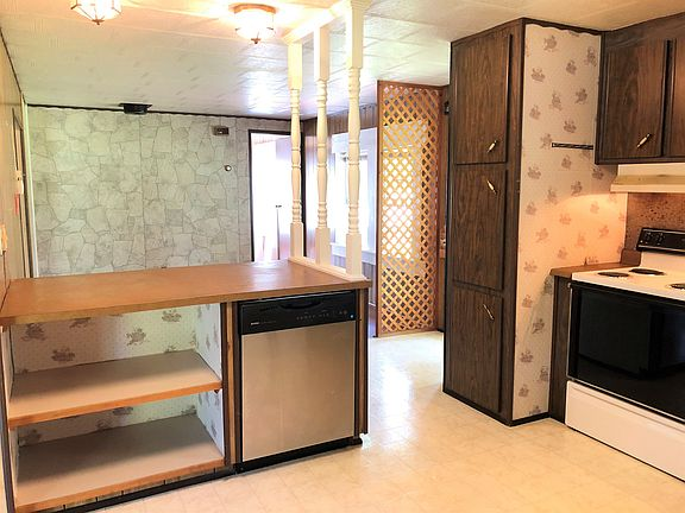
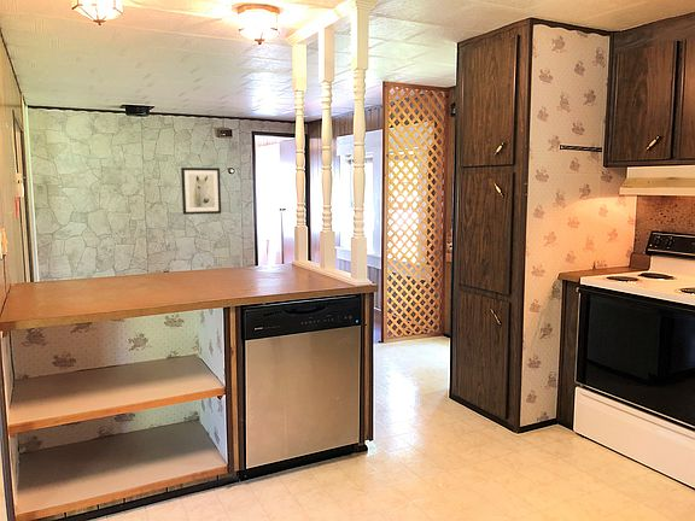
+ wall art [180,166,222,216]
